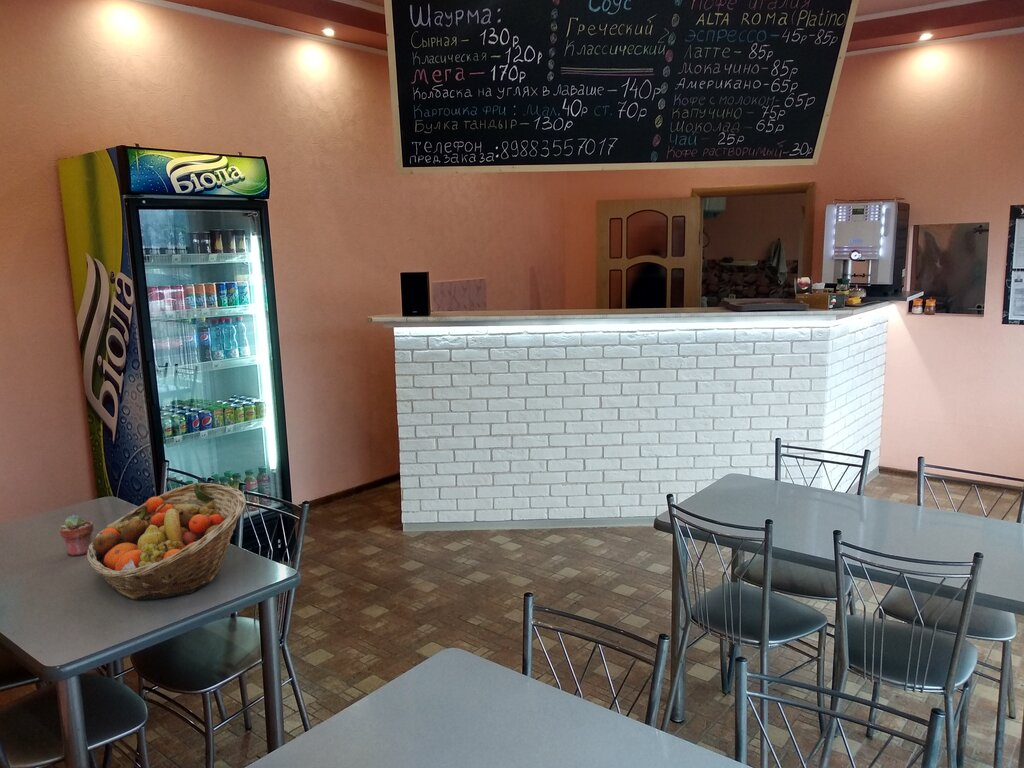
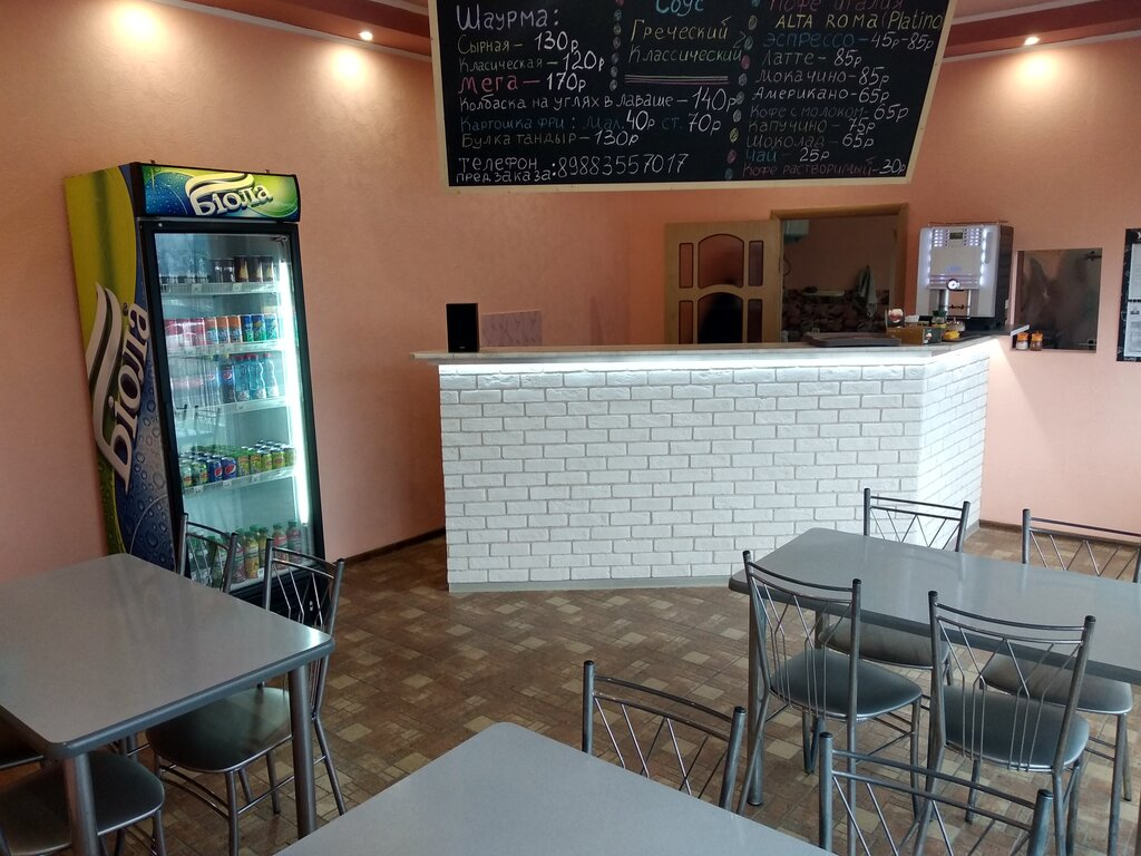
- potted succulent [58,514,95,556]
- fruit basket [86,482,247,600]
